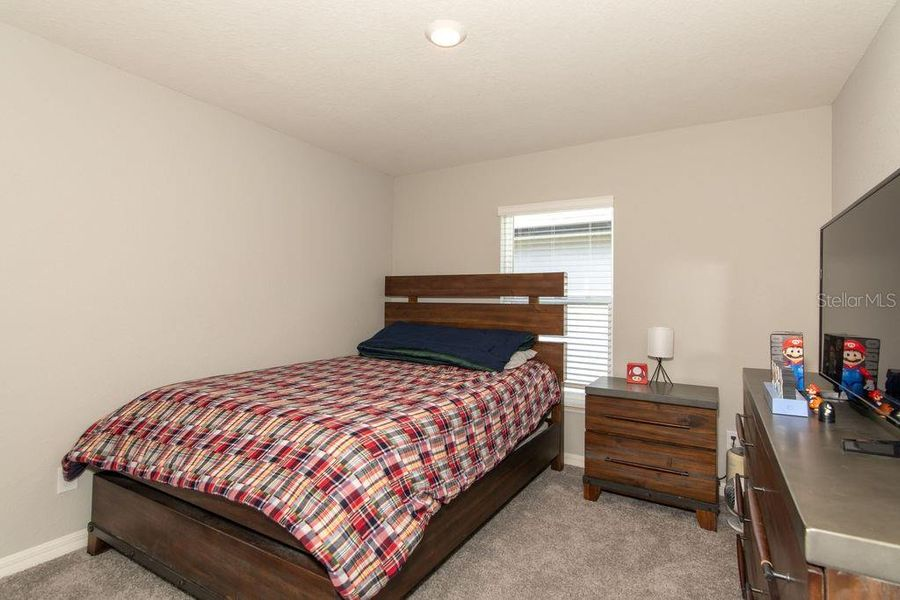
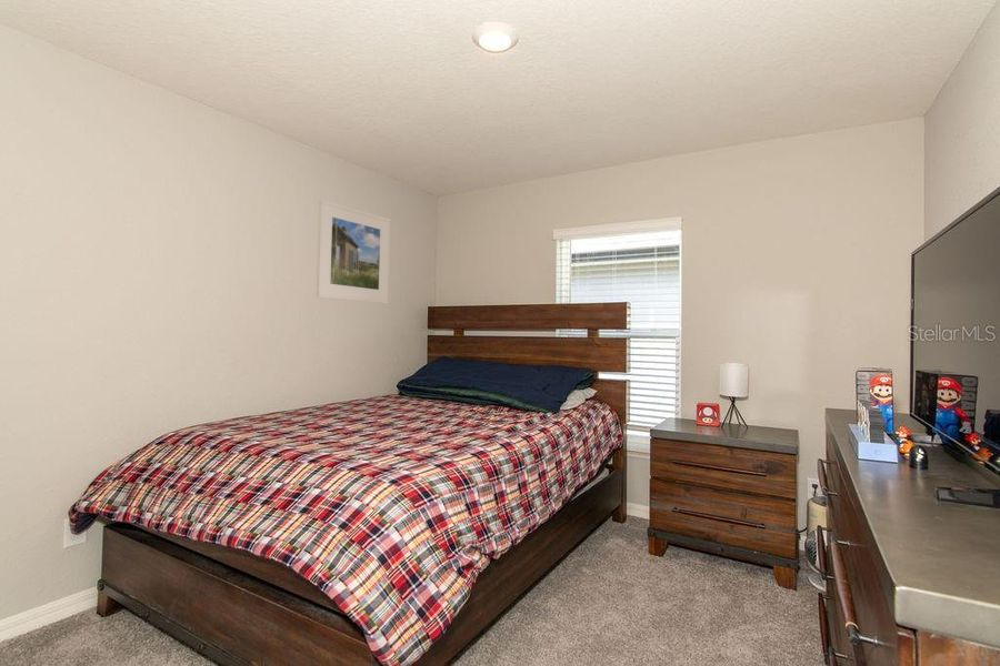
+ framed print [316,199,391,304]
